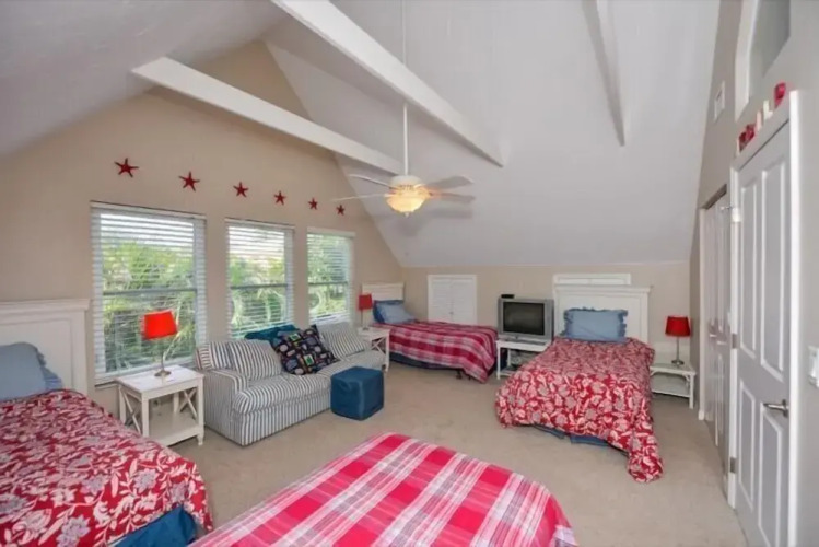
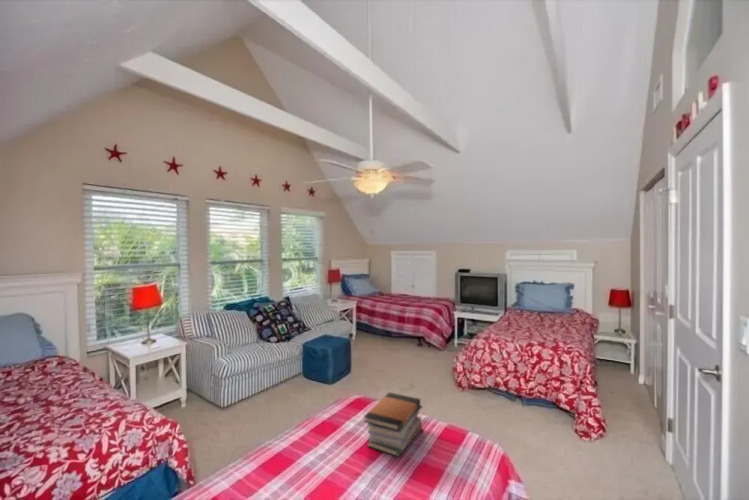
+ book stack [362,391,423,458]
